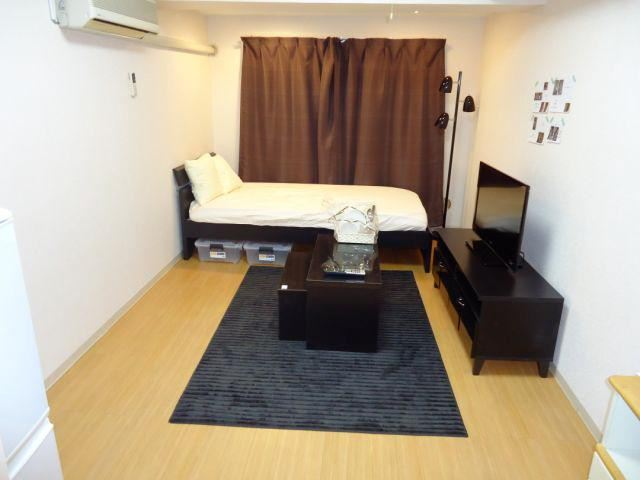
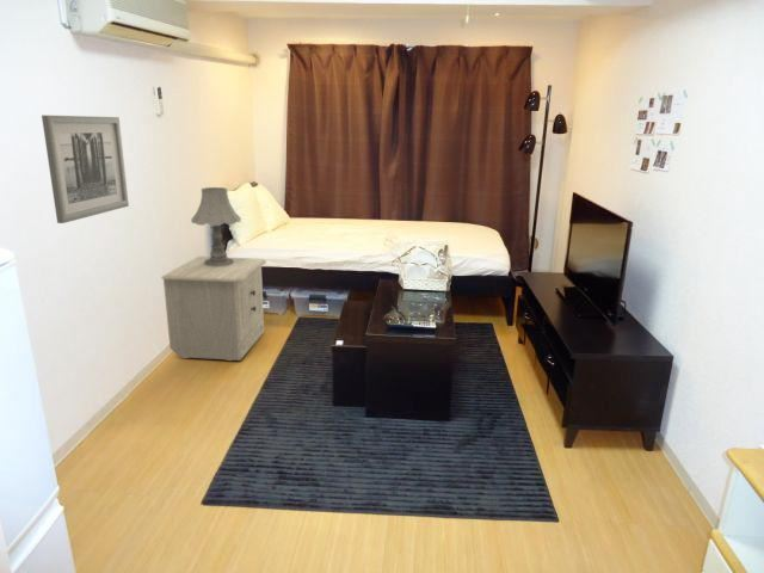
+ table lamp [190,186,242,267]
+ nightstand [160,255,267,362]
+ wall art [41,115,130,224]
